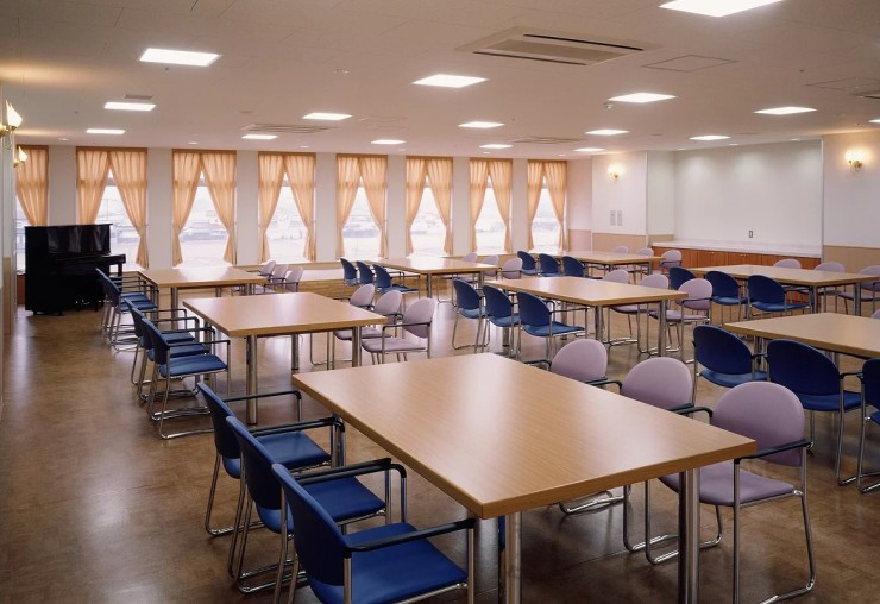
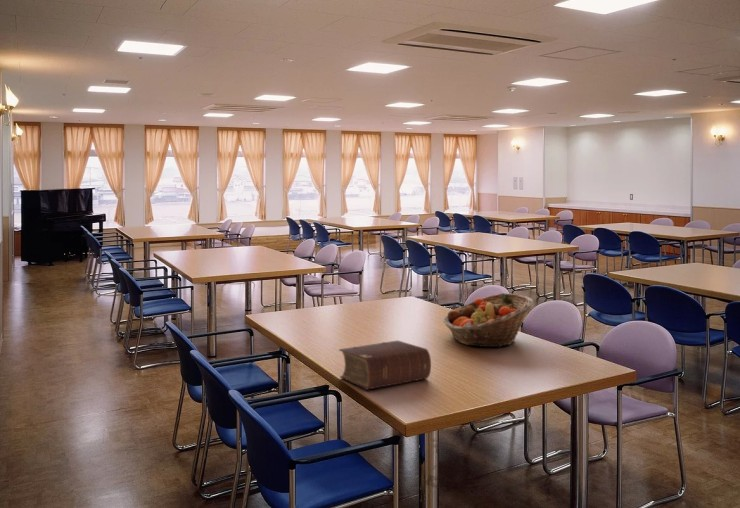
+ bible [338,339,432,391]
+ fruit basket [443,292,534,348]
